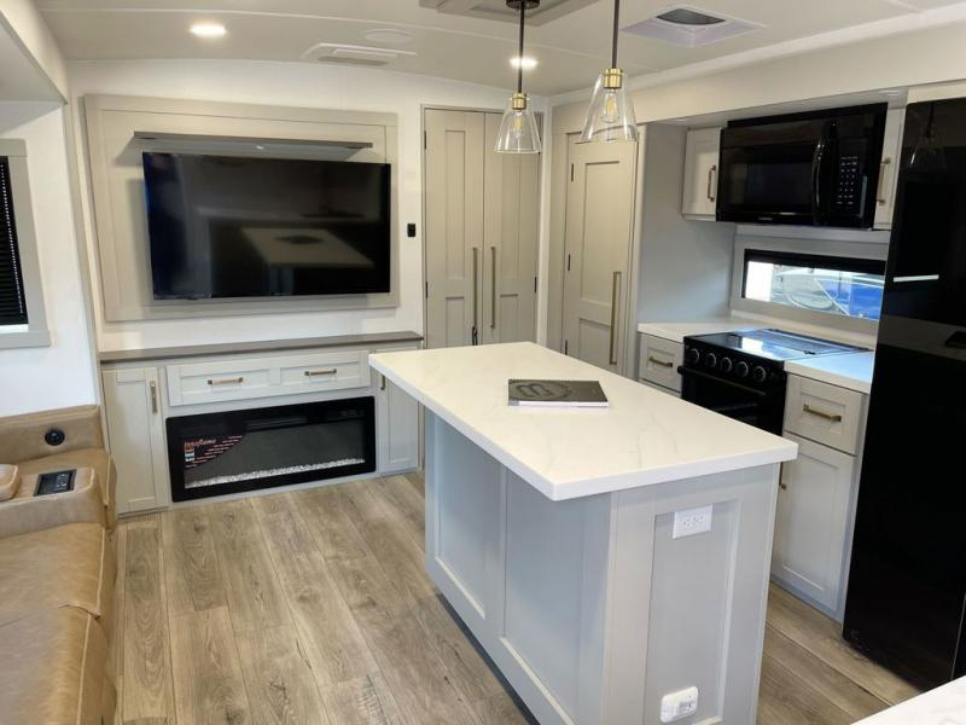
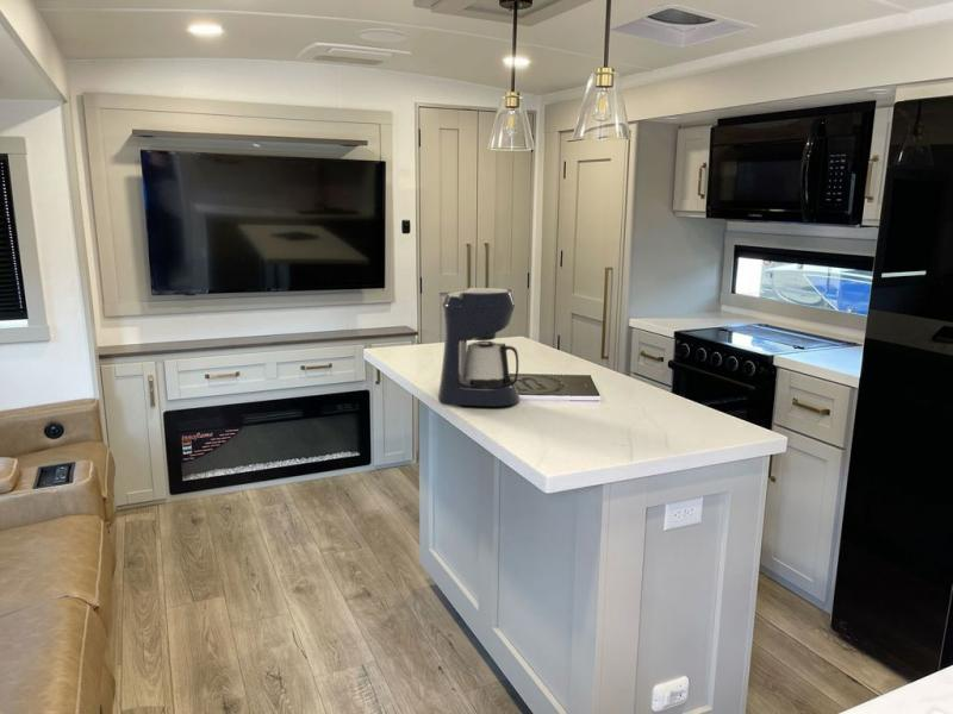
+ coffee maker [437,287,521,407]
